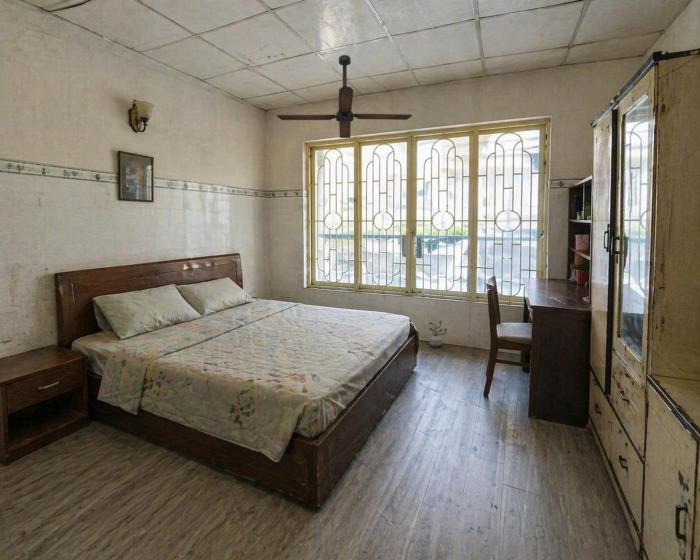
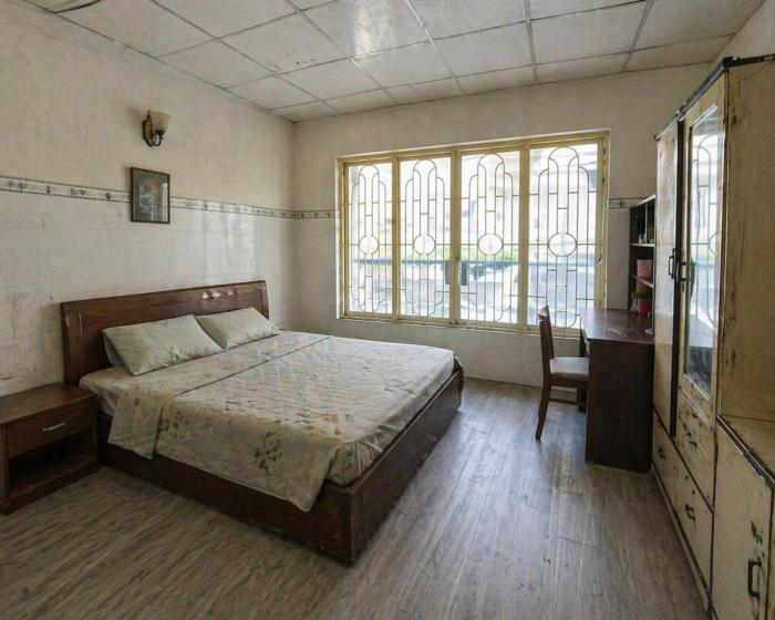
- potted plant [428,319,448,348]
- ceiling fan [276,54,413,139]
